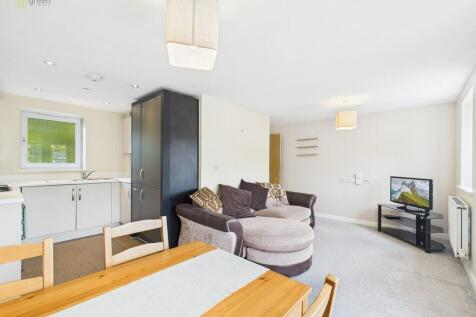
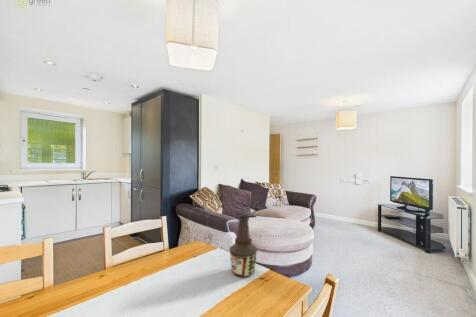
+ bottle [228,214,258,278]
